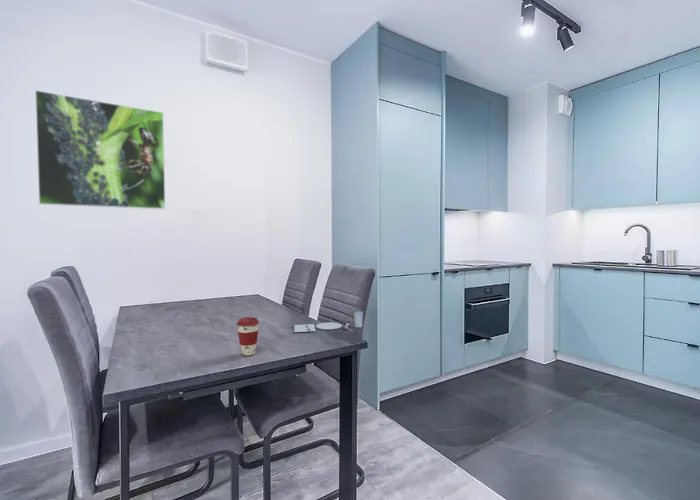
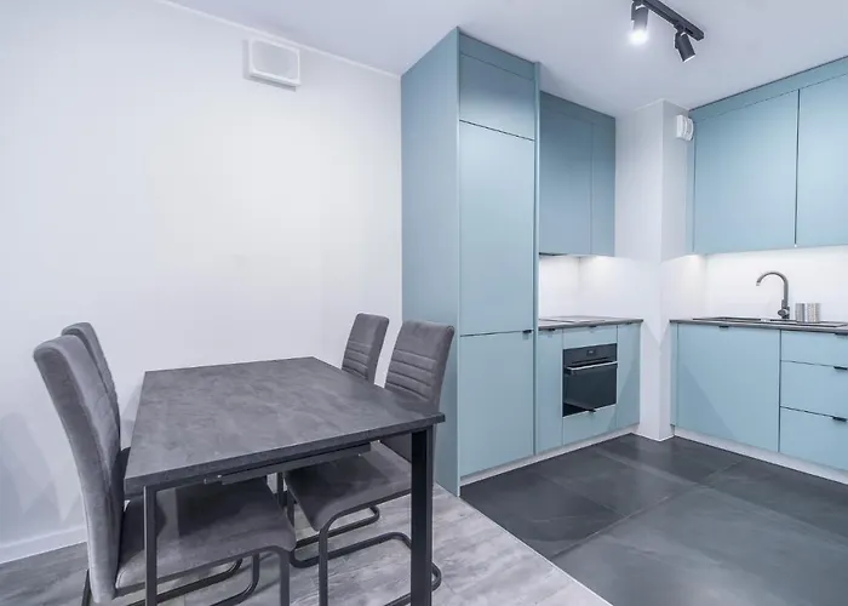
- coffee cup [236,316,260,357]
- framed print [34,89,167,210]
- placemat [293,309,364,333]
